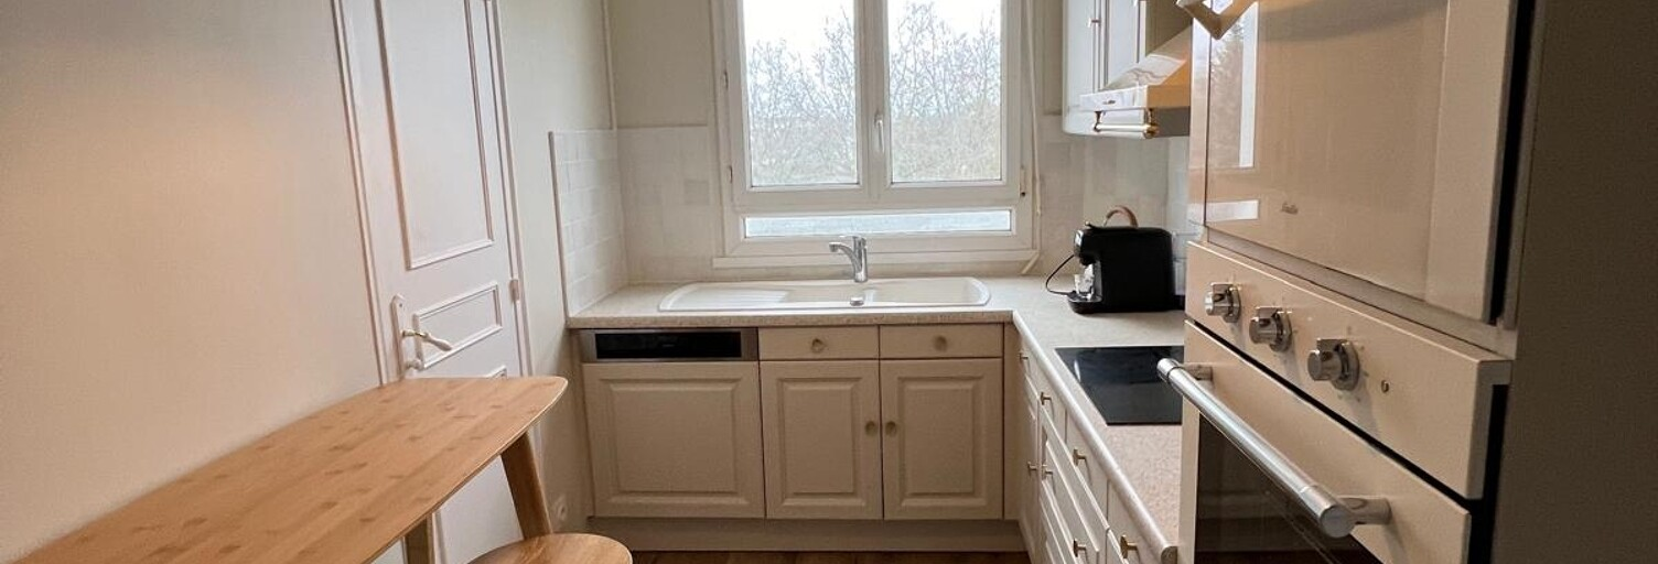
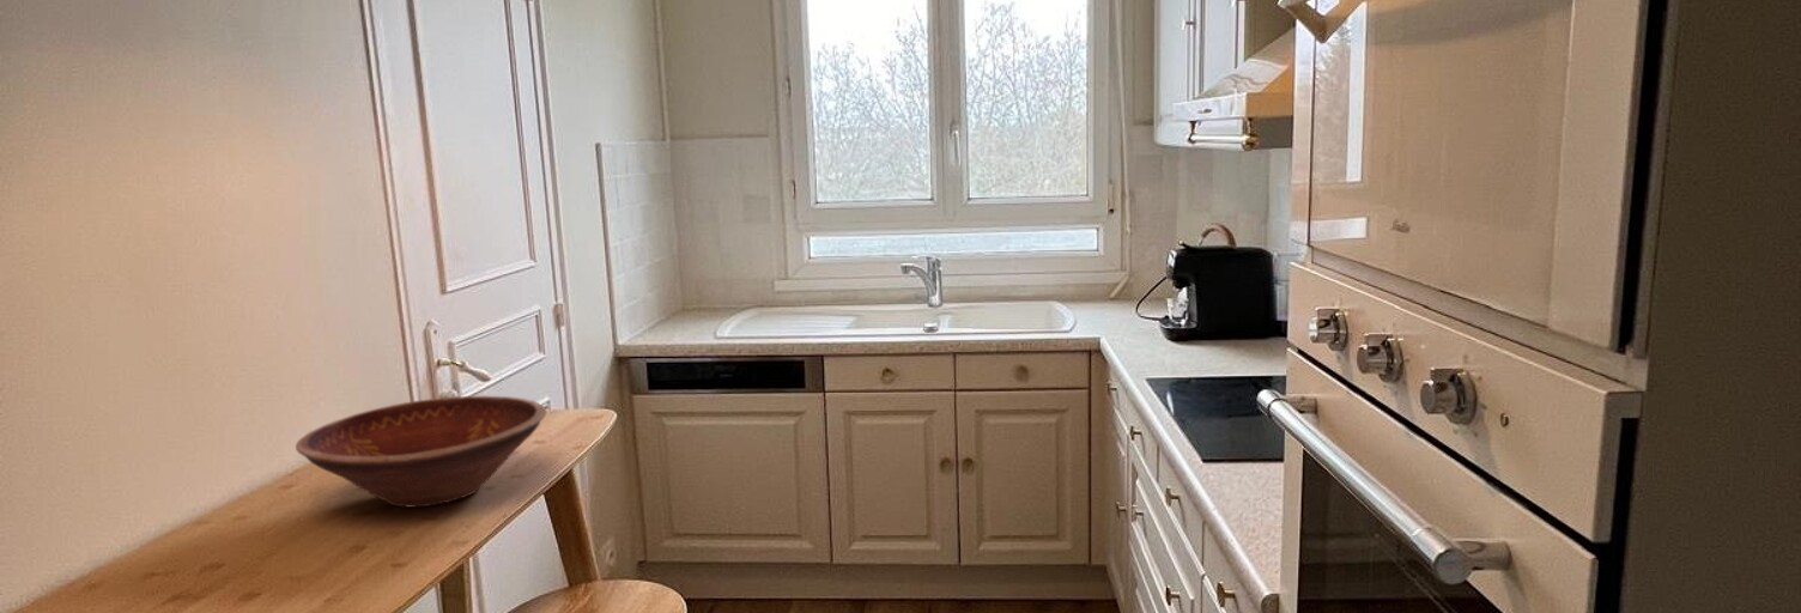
+ ceramic bowl [295,395,547,509]
